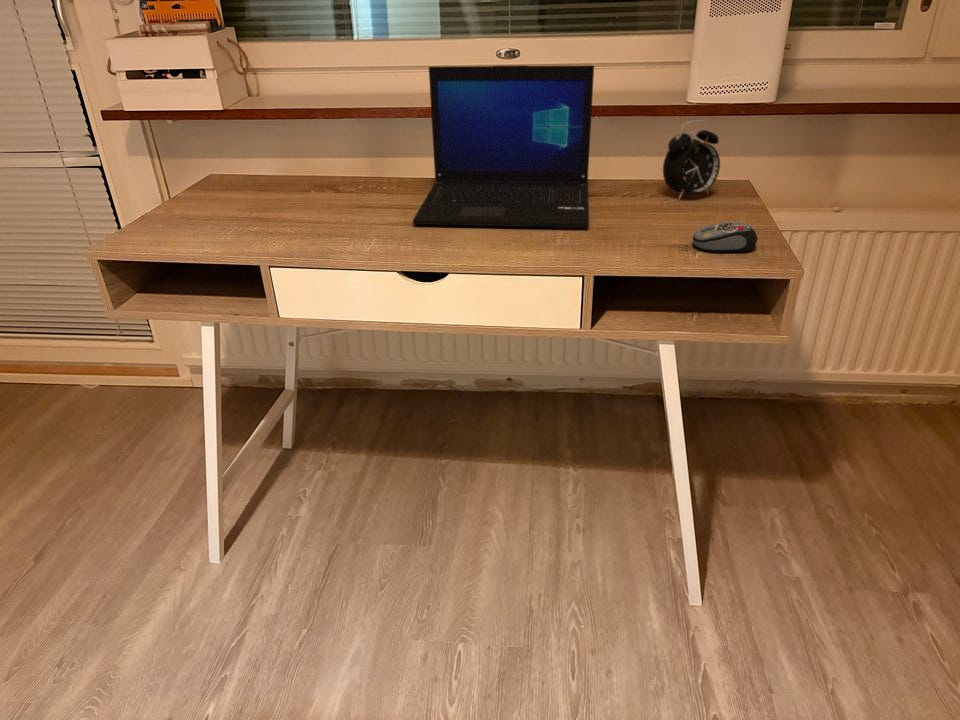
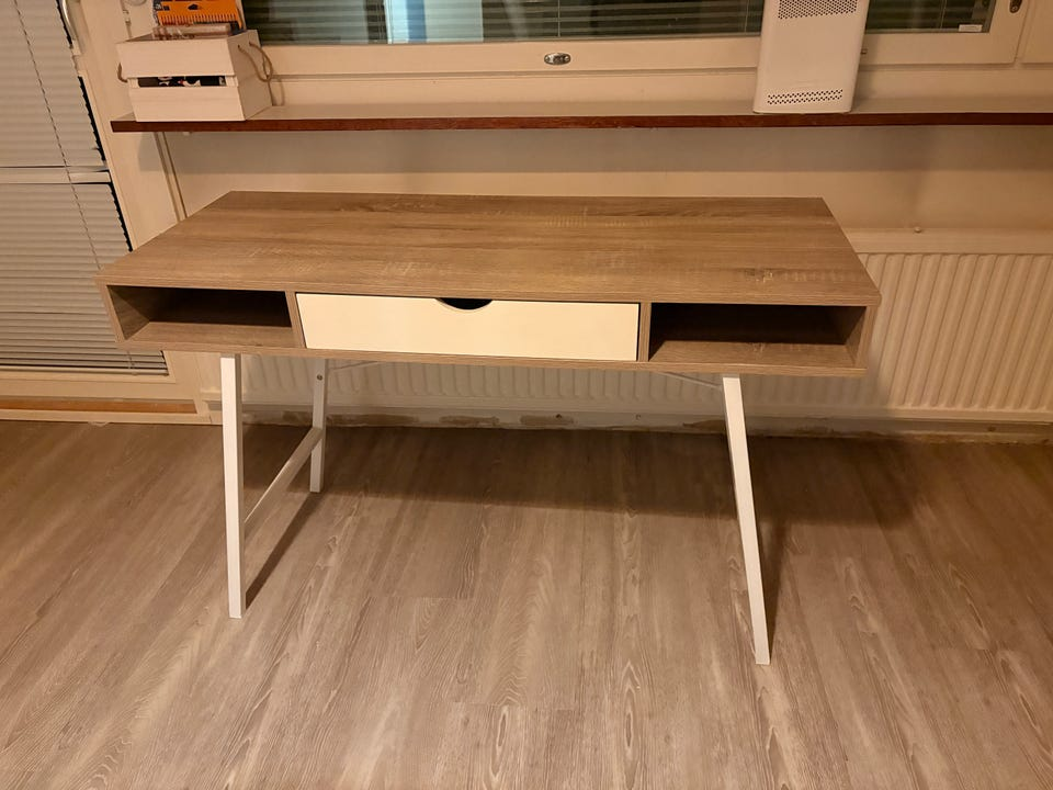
- alarm clock [662,119,721,201]
- computer mouse [692,221,759,253]
- laptop [412,64,595,229]
